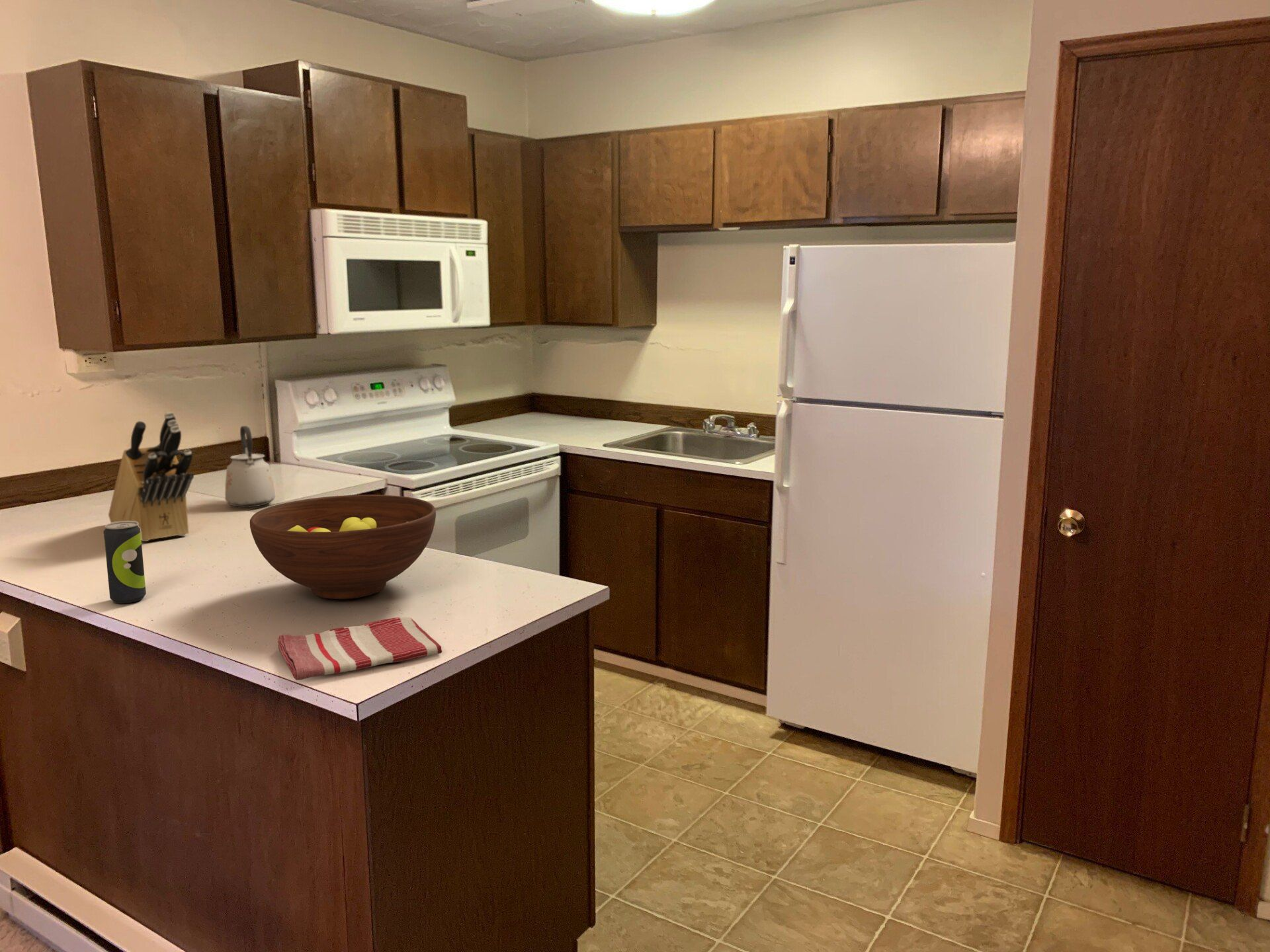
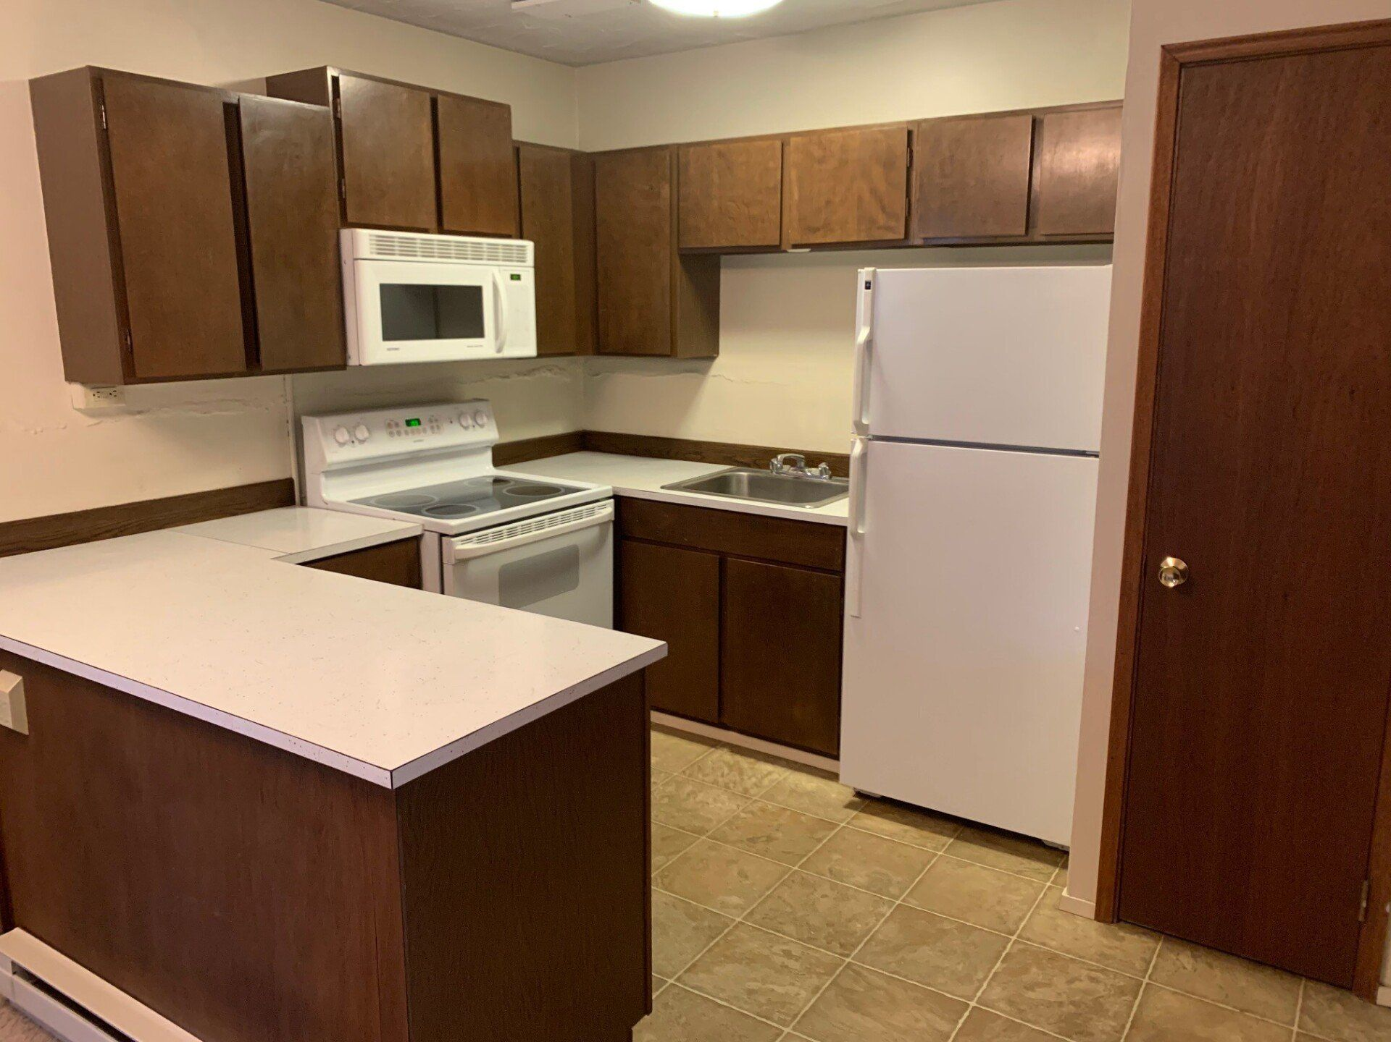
- kettle [224,425,276,508]
- beverage can [103,521,147,604]
- fruit bowl [249,494,437,600]
- dish towel [277,616,443,681]
- knife block [108,411,194,542]
